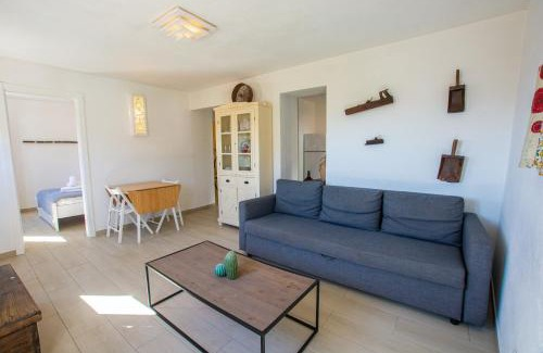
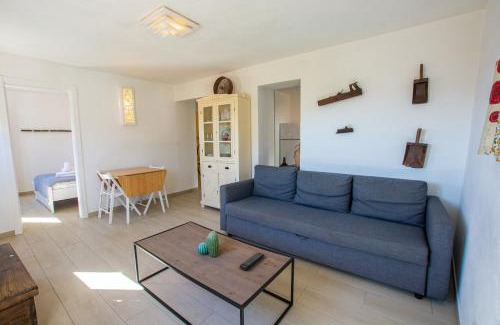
+ remote control [239,251,265,271]
